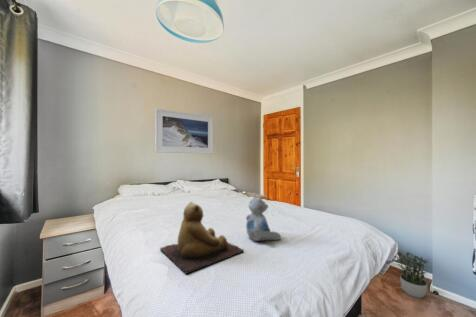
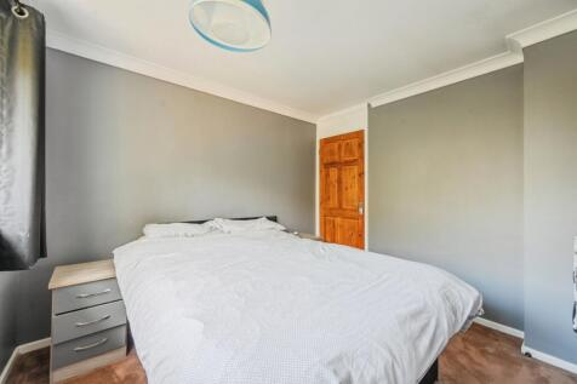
- polar bear [245,192,282,242]
- potted plant [397,251,431,299]
- teddy bear [159,201,245,275]
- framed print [154,108,214,155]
